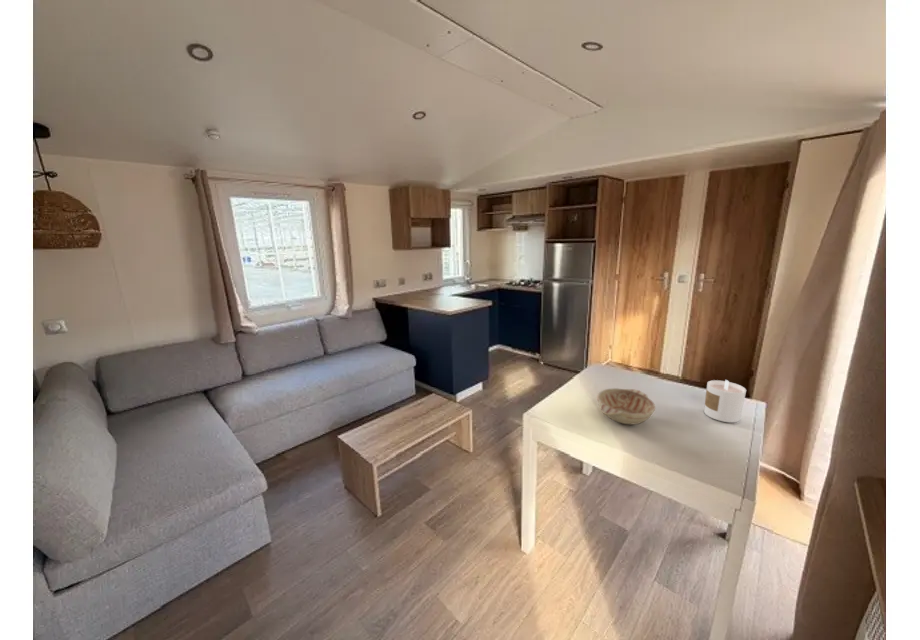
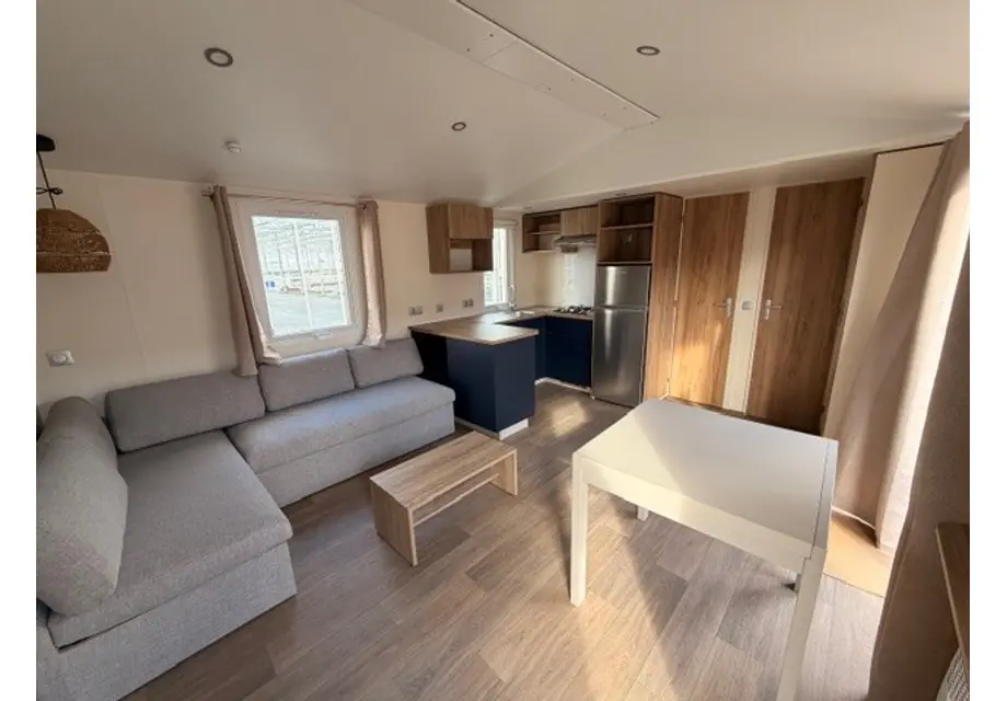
- candle [703,379,747,423]
- decorative bowl [596,387,656,425]
